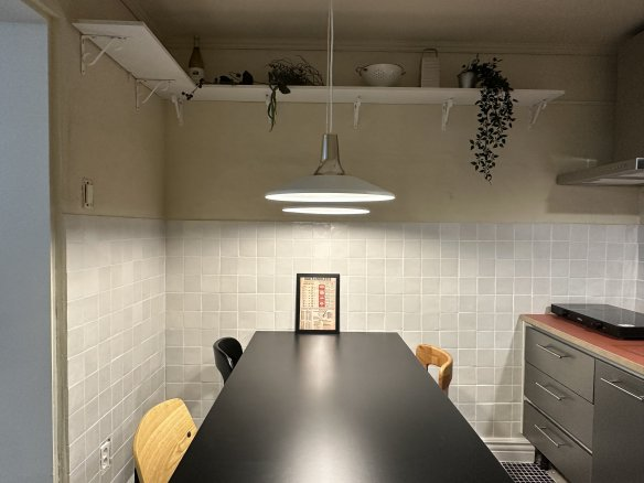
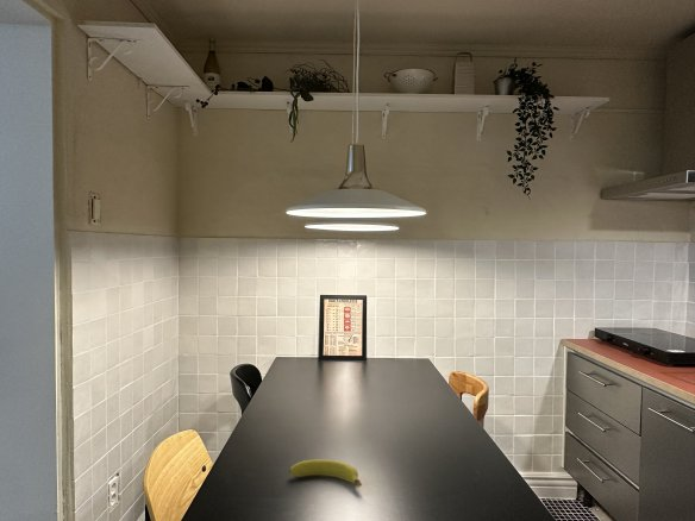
+ fruit [288,459,363,488]
